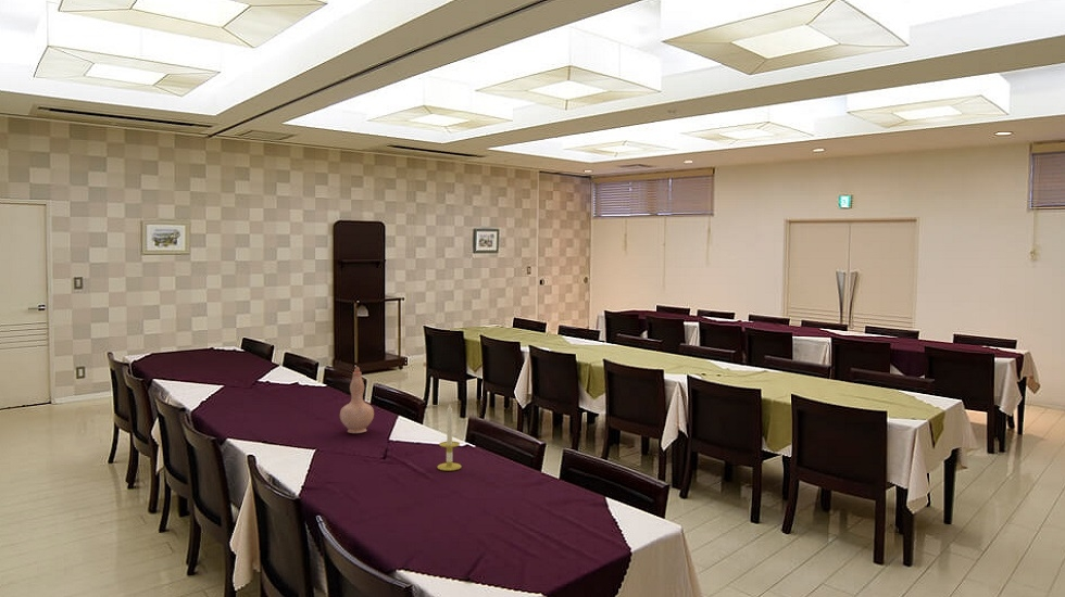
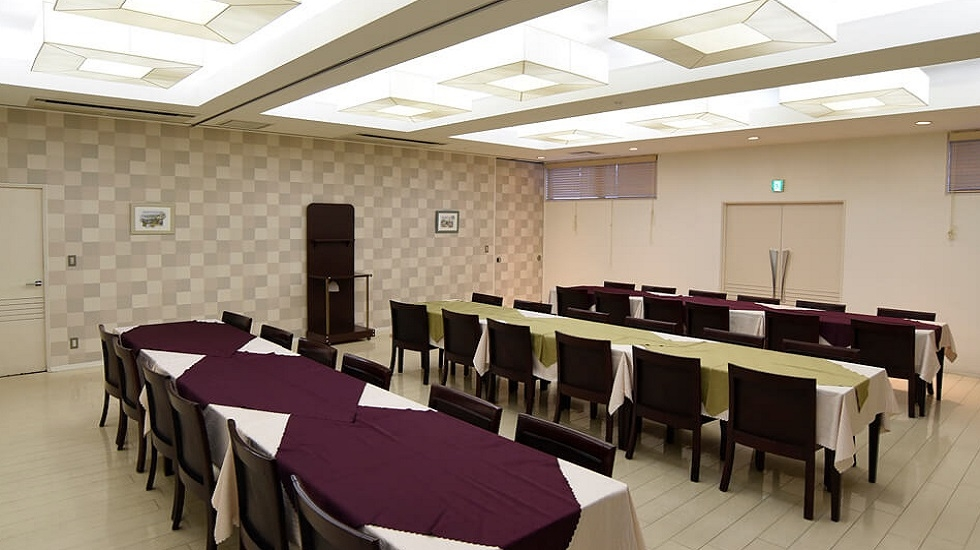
- candle [436,404,462,472]
- vase [339,366,375,434]
